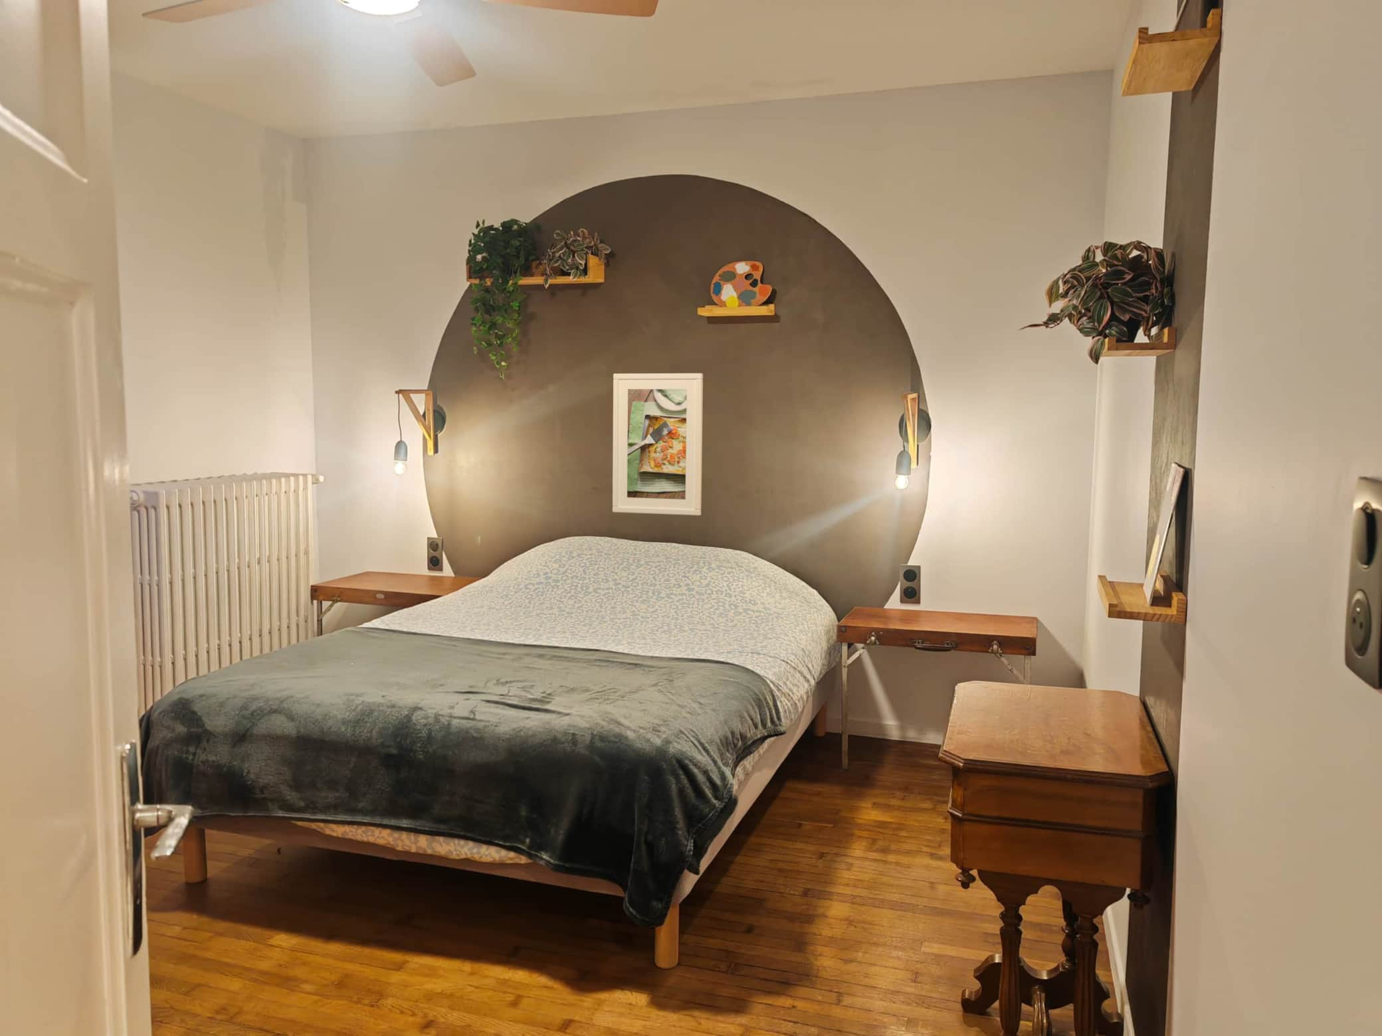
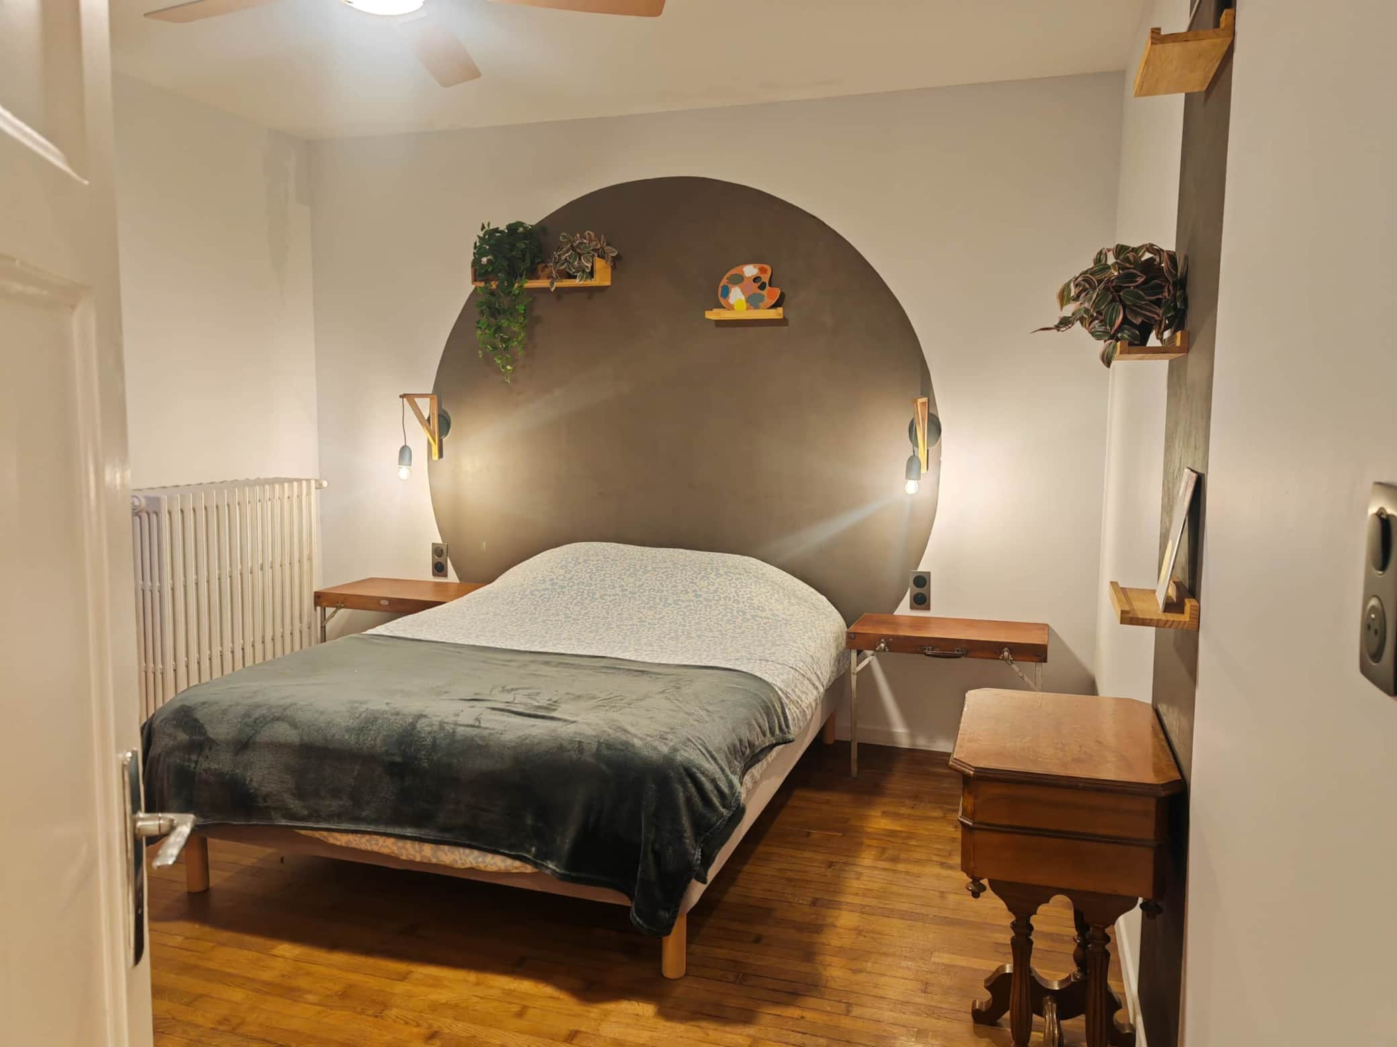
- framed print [612,372,704,516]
